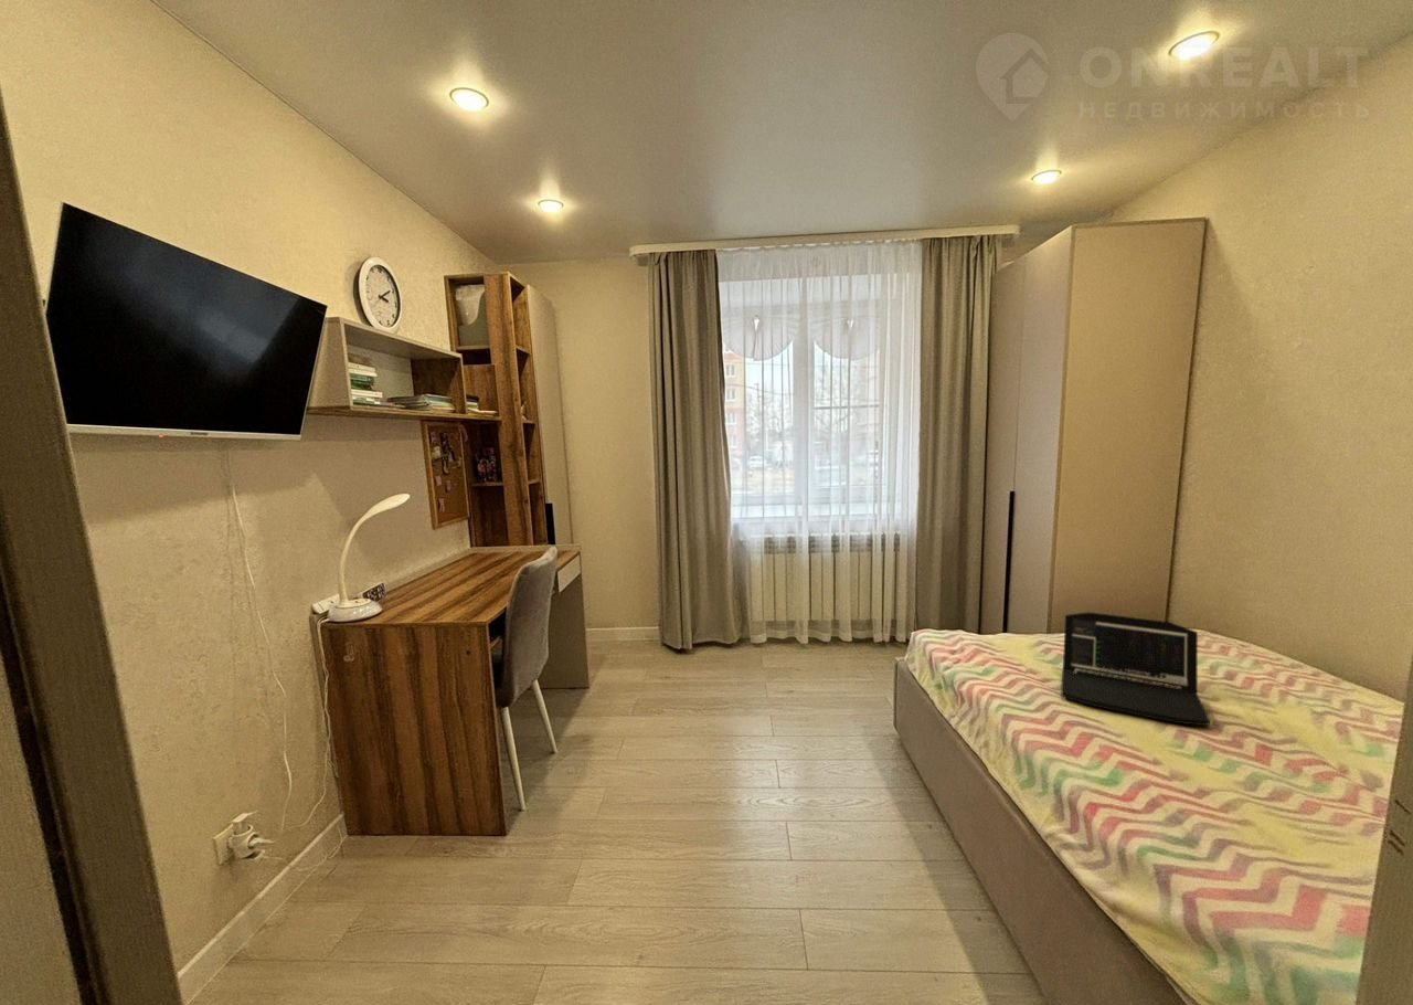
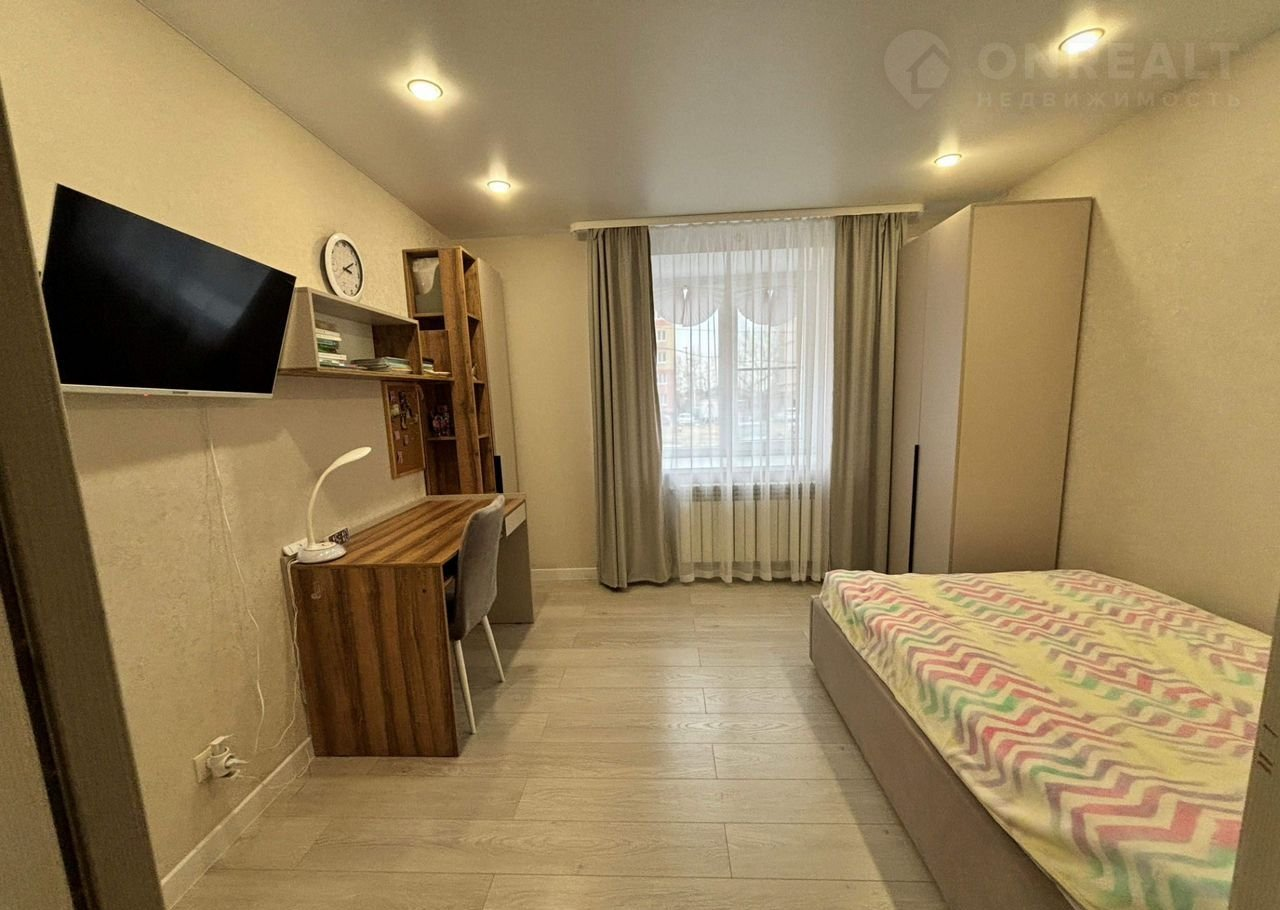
- laptop [1060,611,1211,727]
